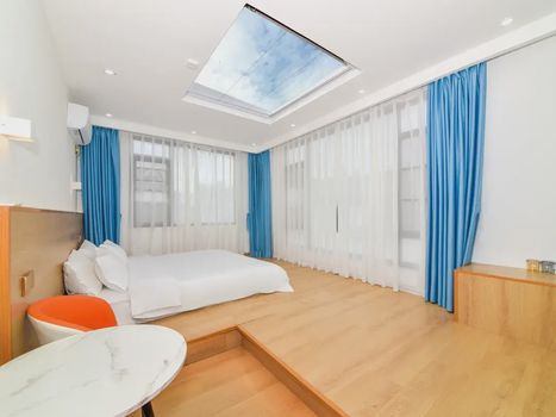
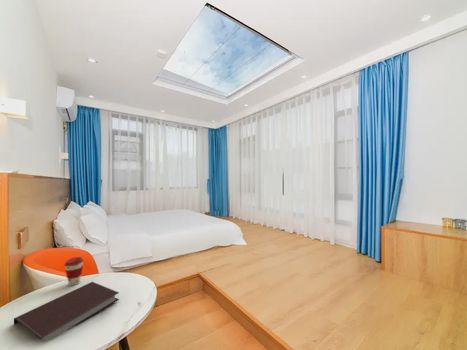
+ notebook [13,281,120,342]
+ coffee cup [63,256,85,286]
